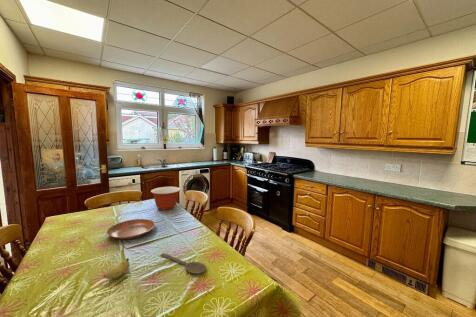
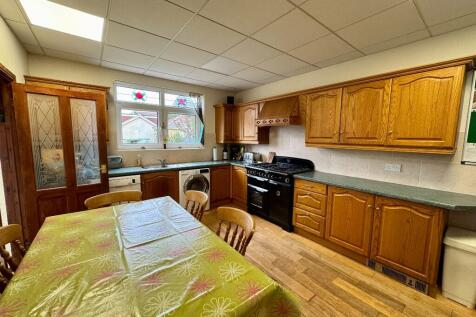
- wooden spoon [159,252,207,275]
- mixing bowl [150,186,182,211]
- bowl [106,218,156,240]
- banana [103,257,130,280]
